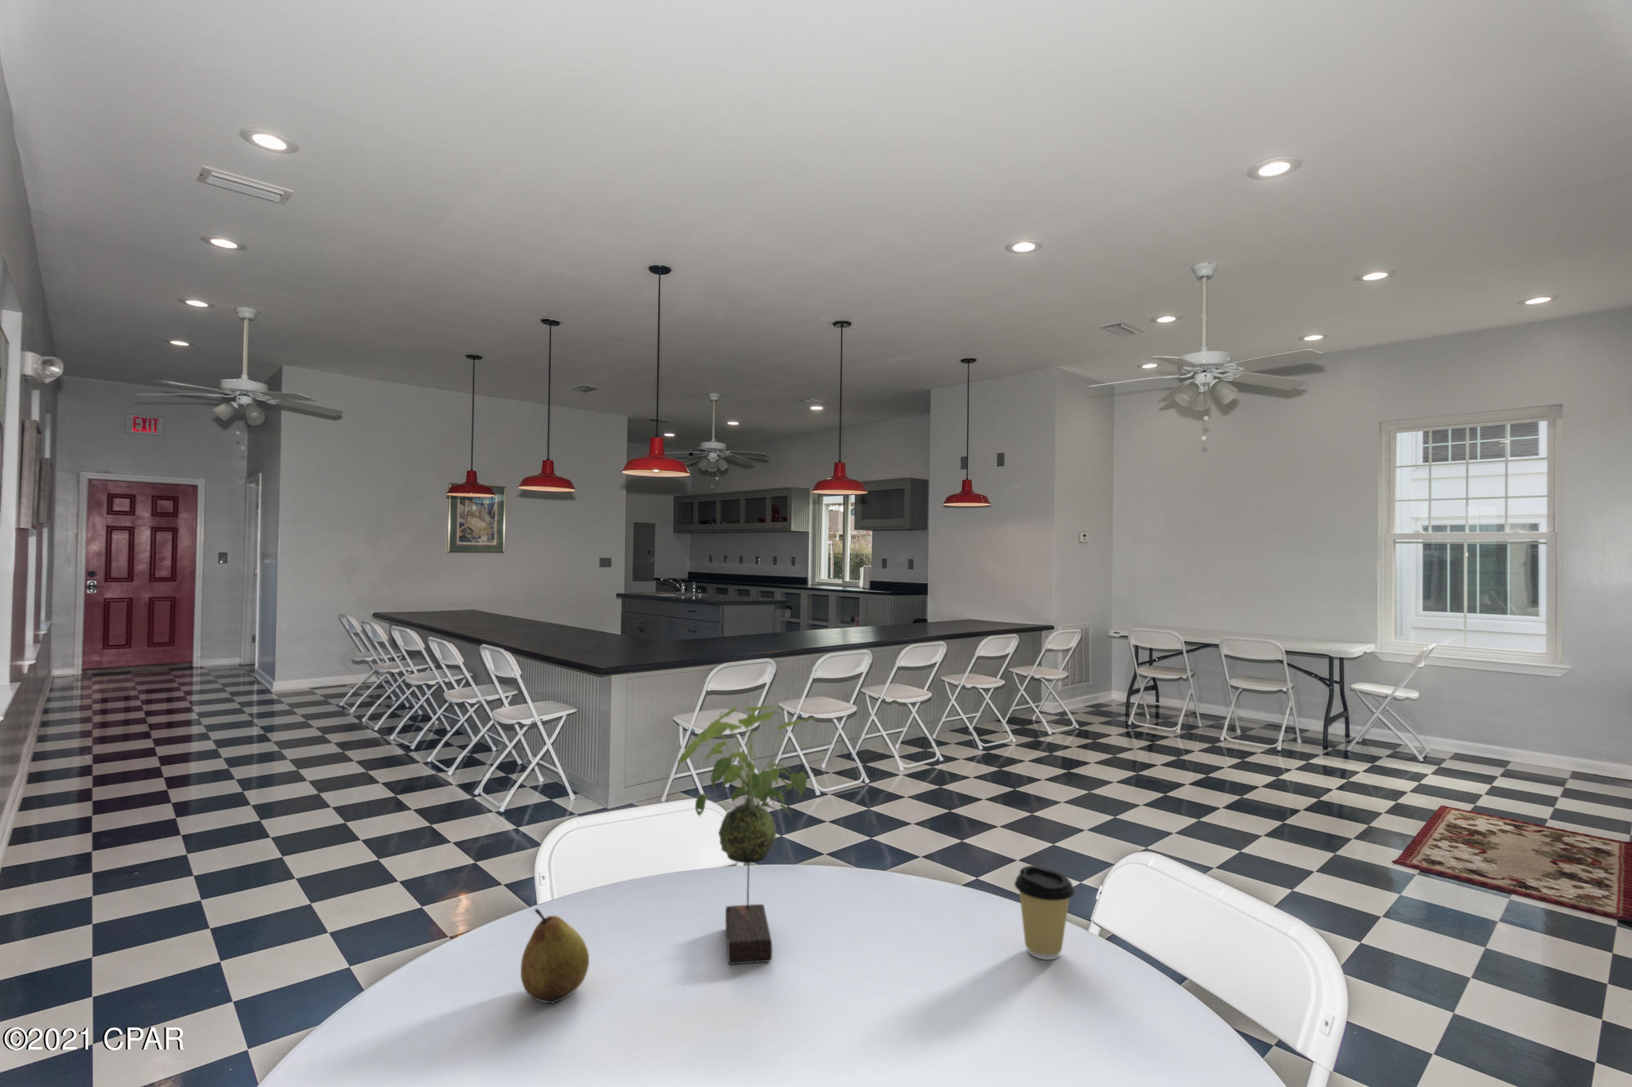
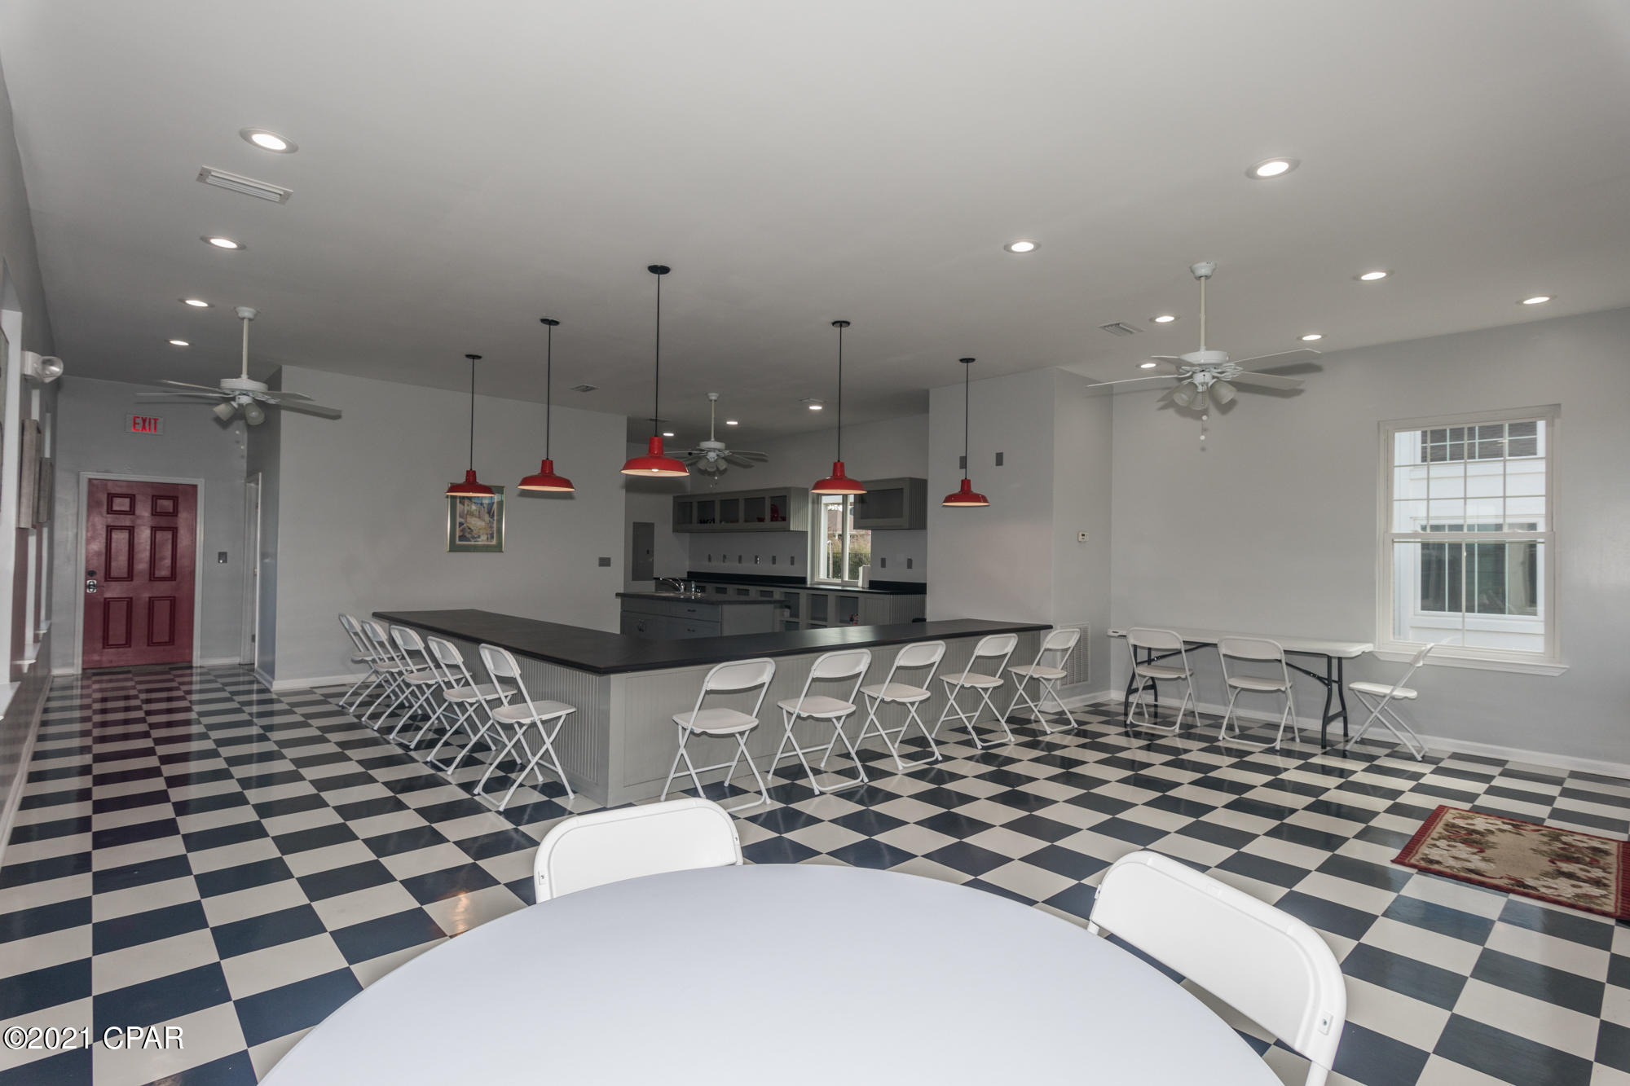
- fruit [519,907,590,1005]
- coffee cup [1013,864,1075,961]
- plant [677,705,821,966]
